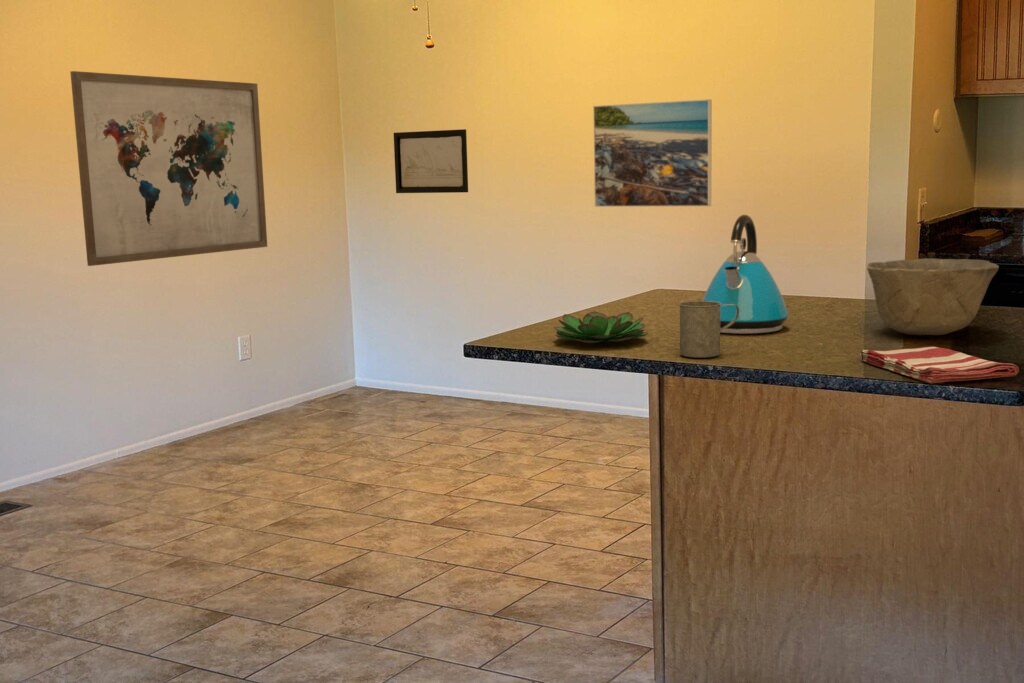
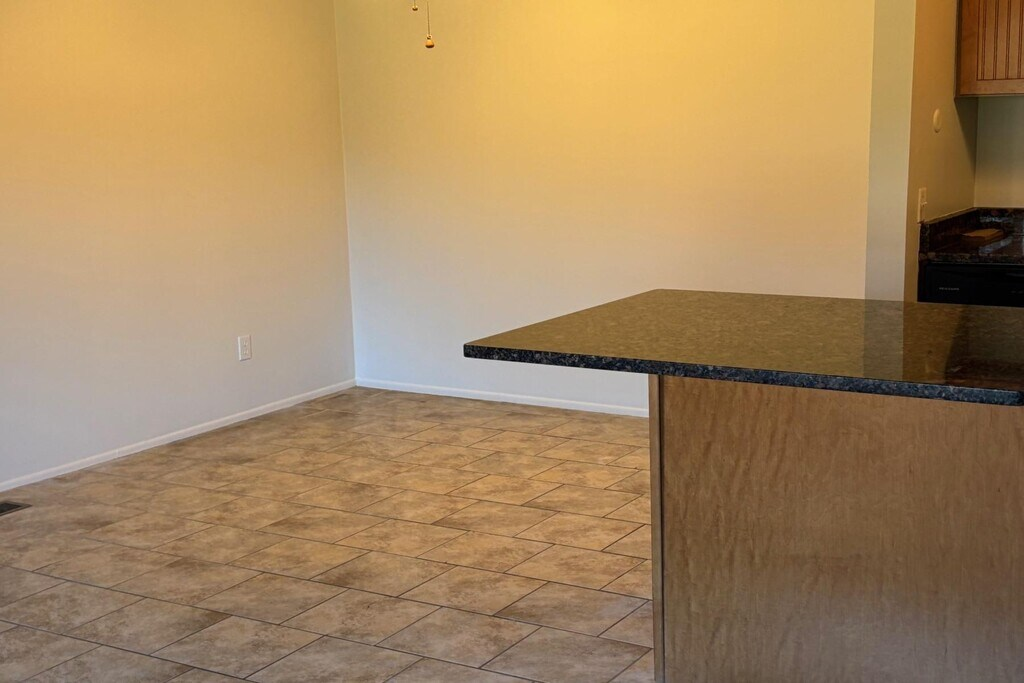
- wall art [69,70,268,267]
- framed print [592,98,713,208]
- wall art [393,128,469,194]
- kettle [701,214,790,335]
- bowl [866,258,1000,336]
- succulent plant [553,310,649,344]
- mug [678,300,740,359]
- dish towel [859,346,1020,384]
